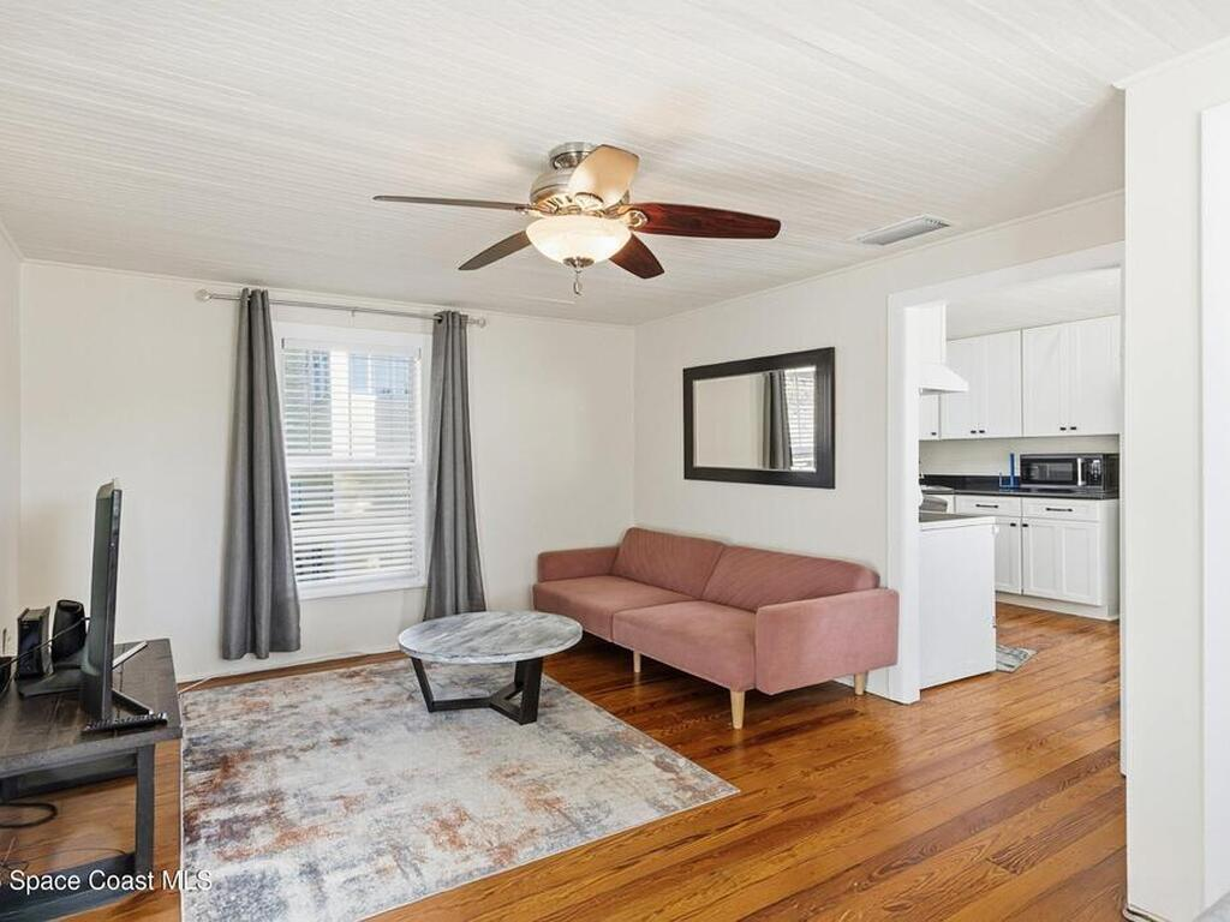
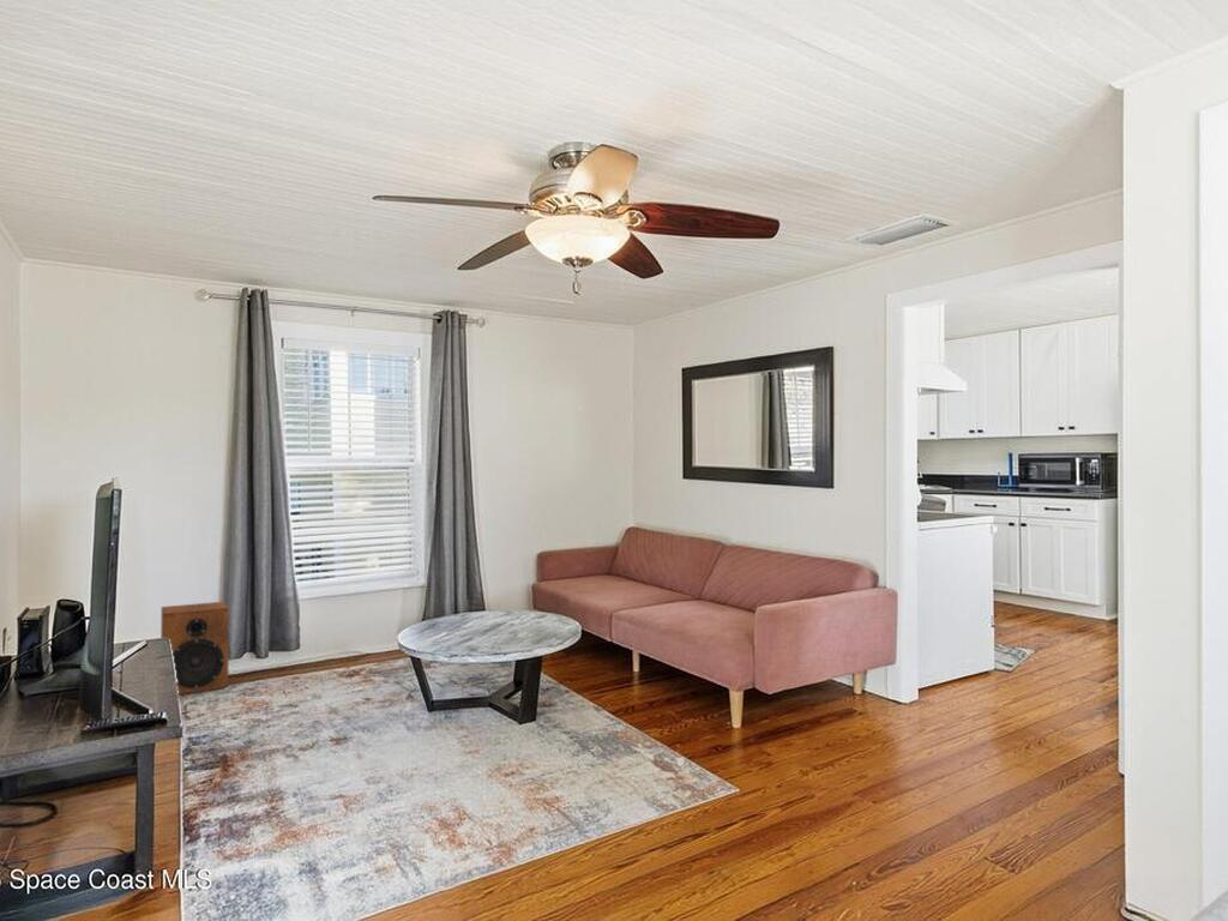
+ speaker [159,601,230,696]
